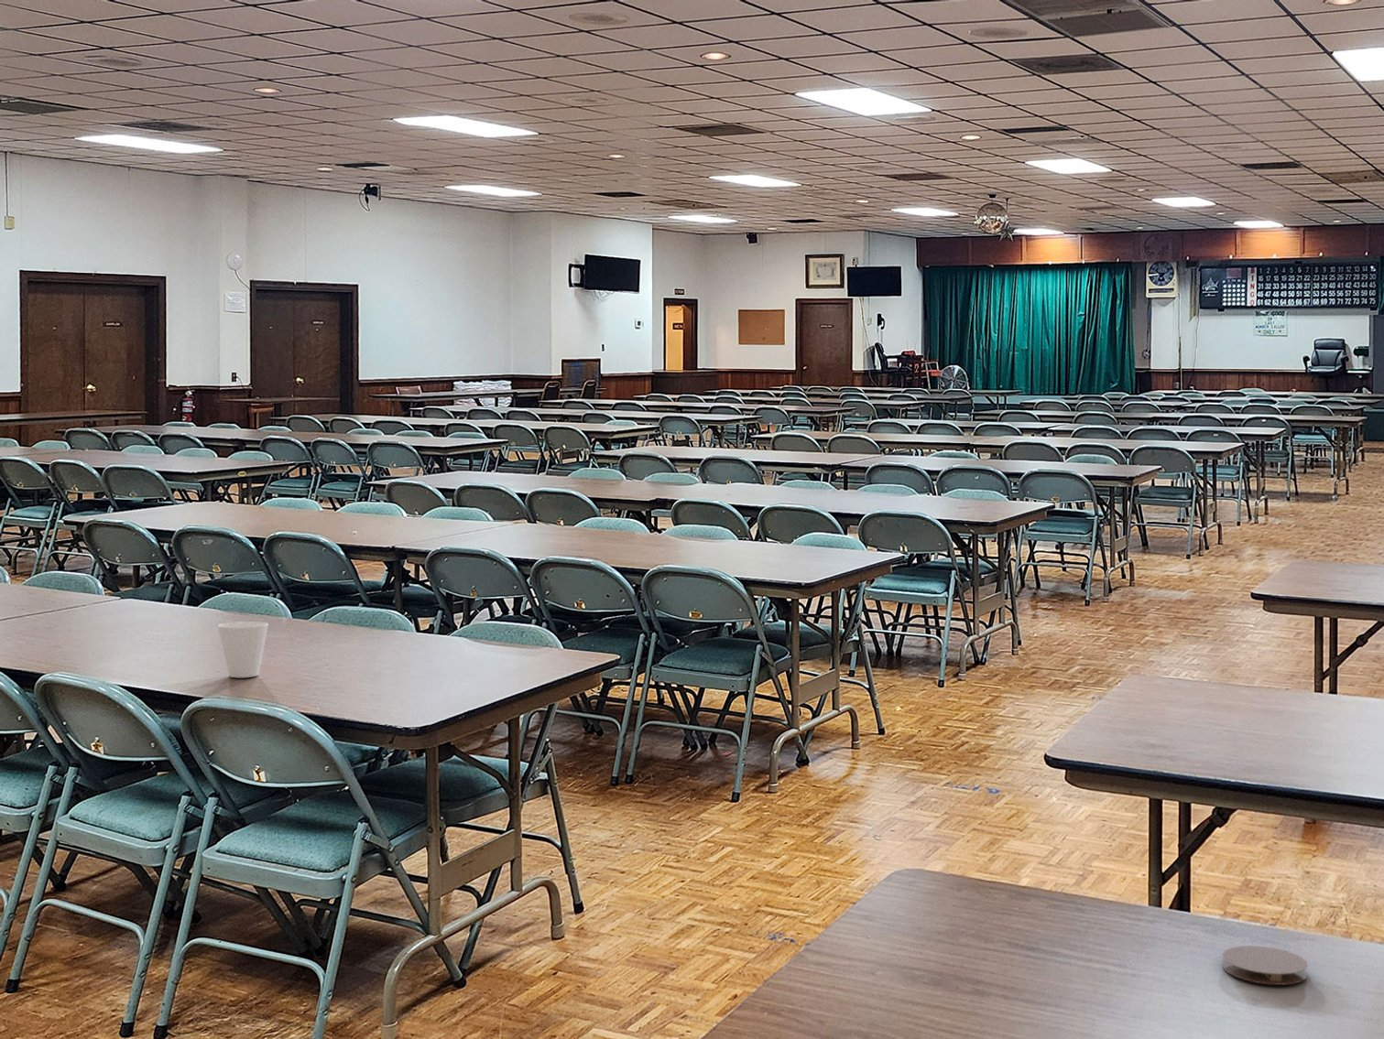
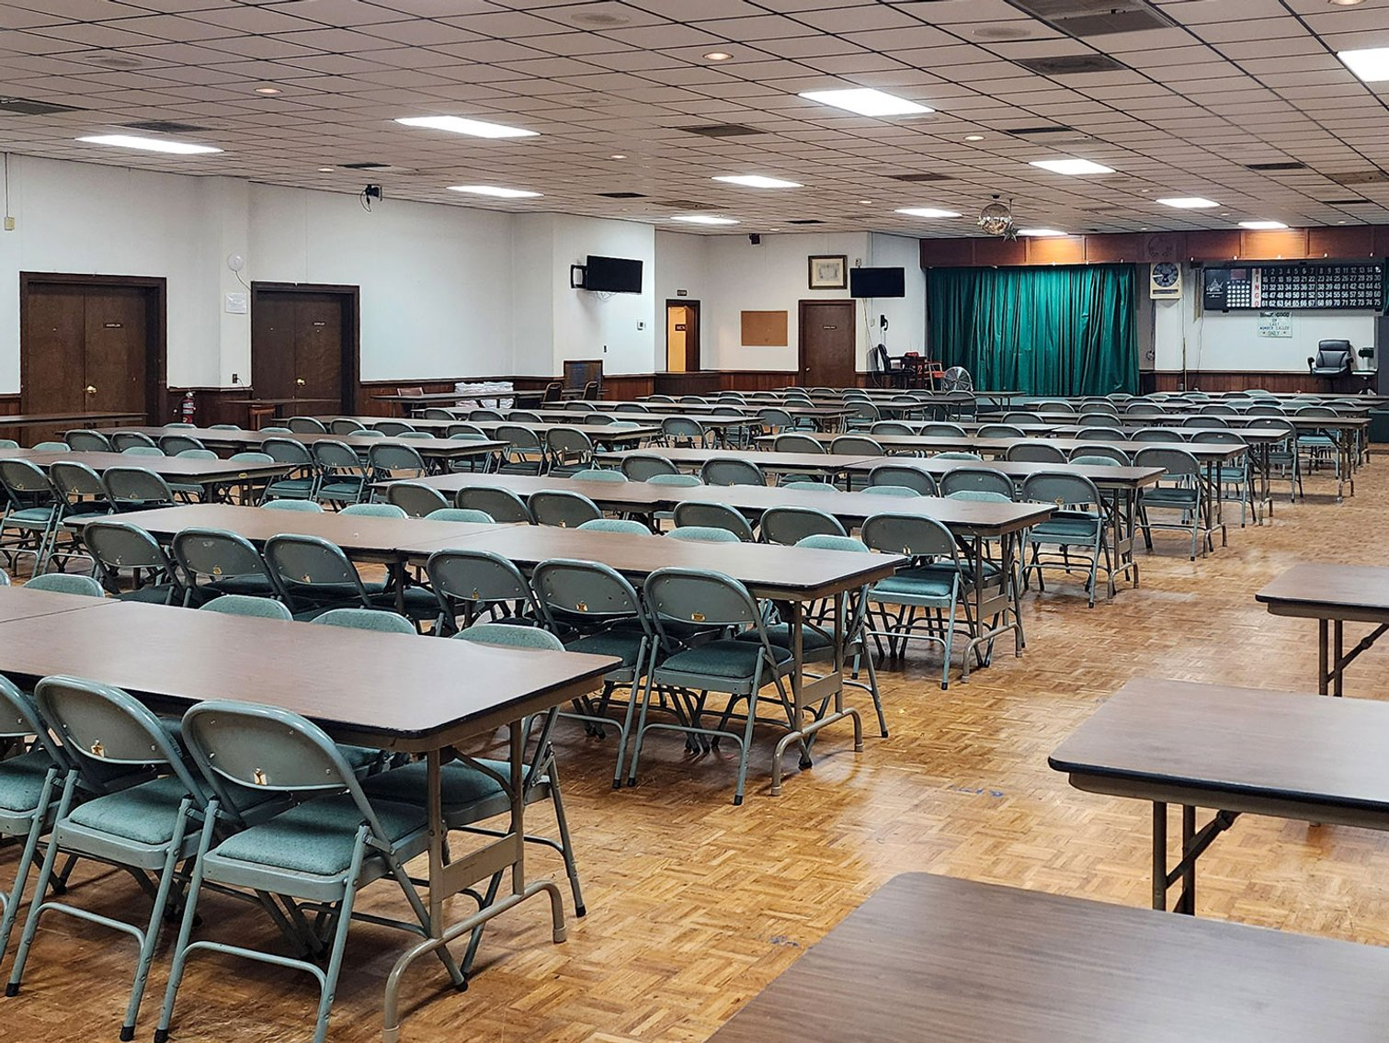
- coaster [1221,945,1309,986]
- cup [216,621,270,679]
